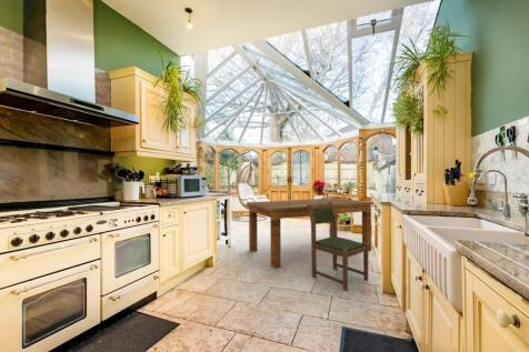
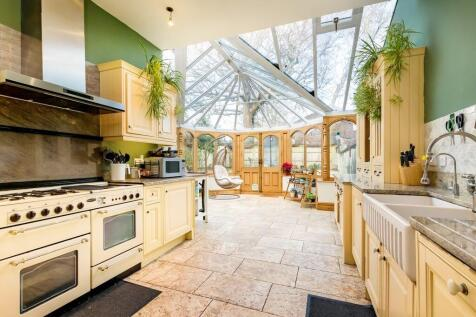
- dining table [246,197,375,269]
- dining chair [308,202,370,292]
